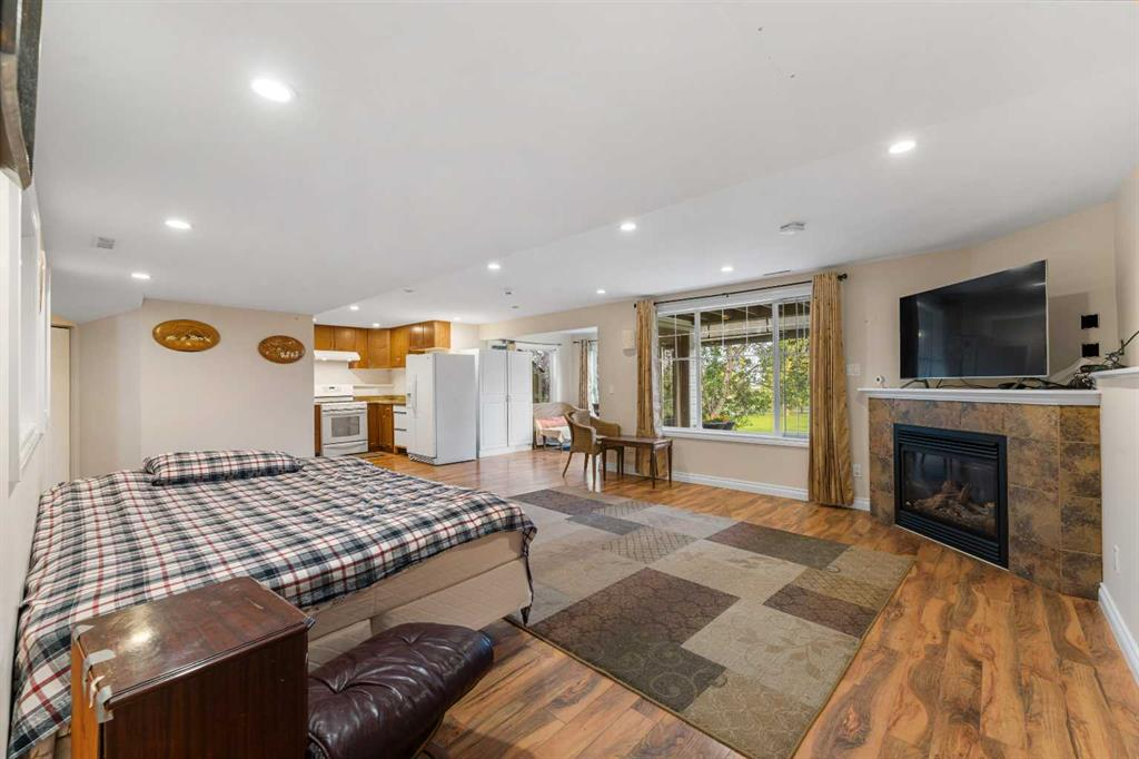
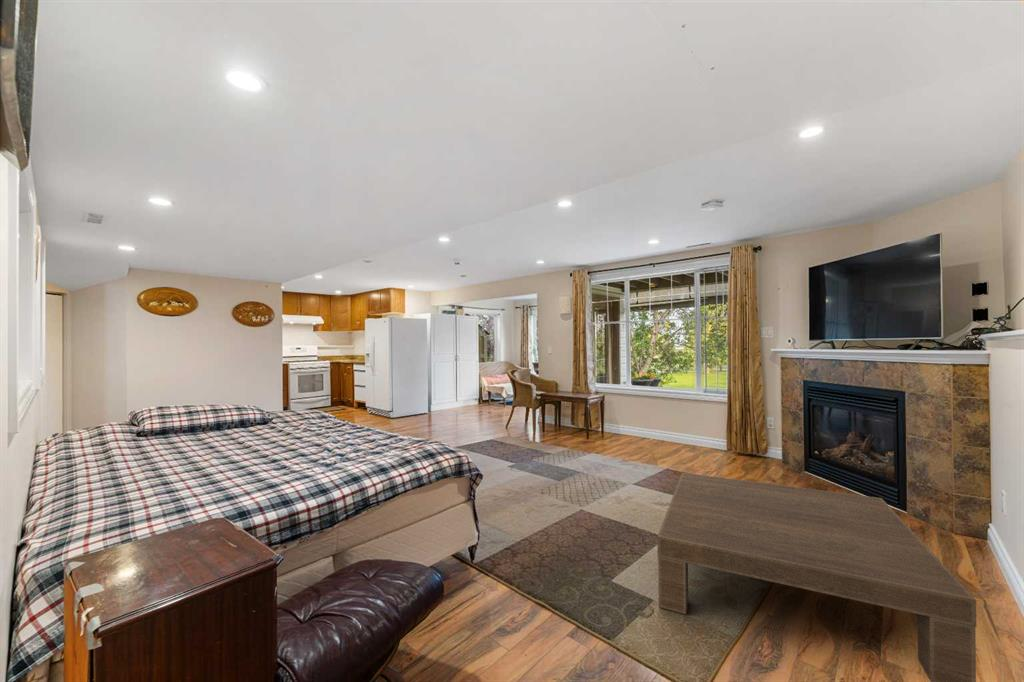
+ coffee table [656,472,977,682]
